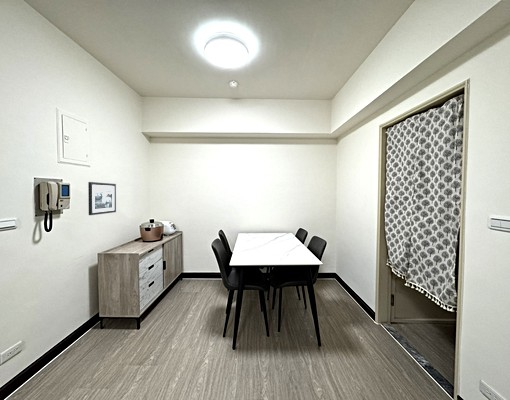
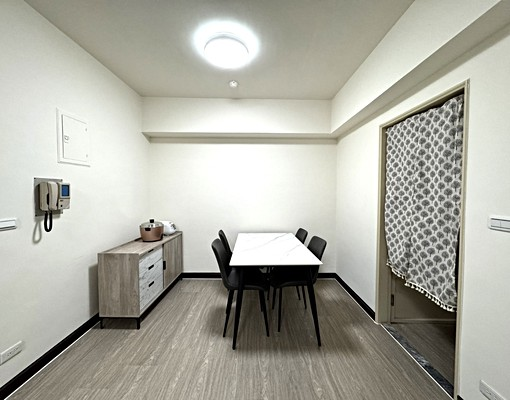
- picture frame [87,181,117,216]
